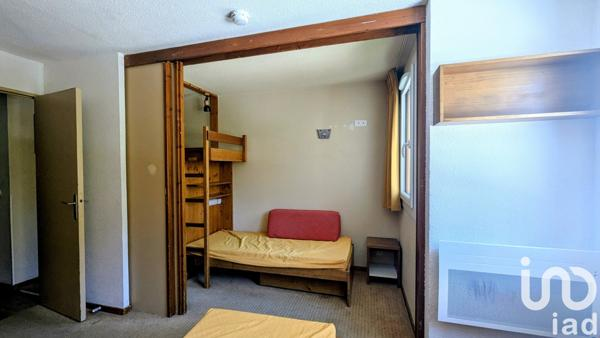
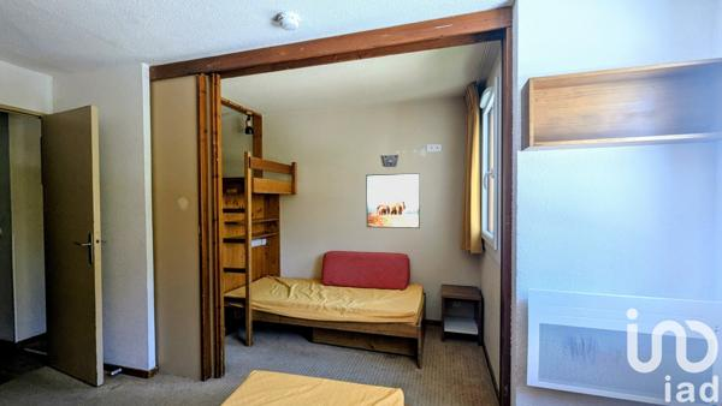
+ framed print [365,172,421,229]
